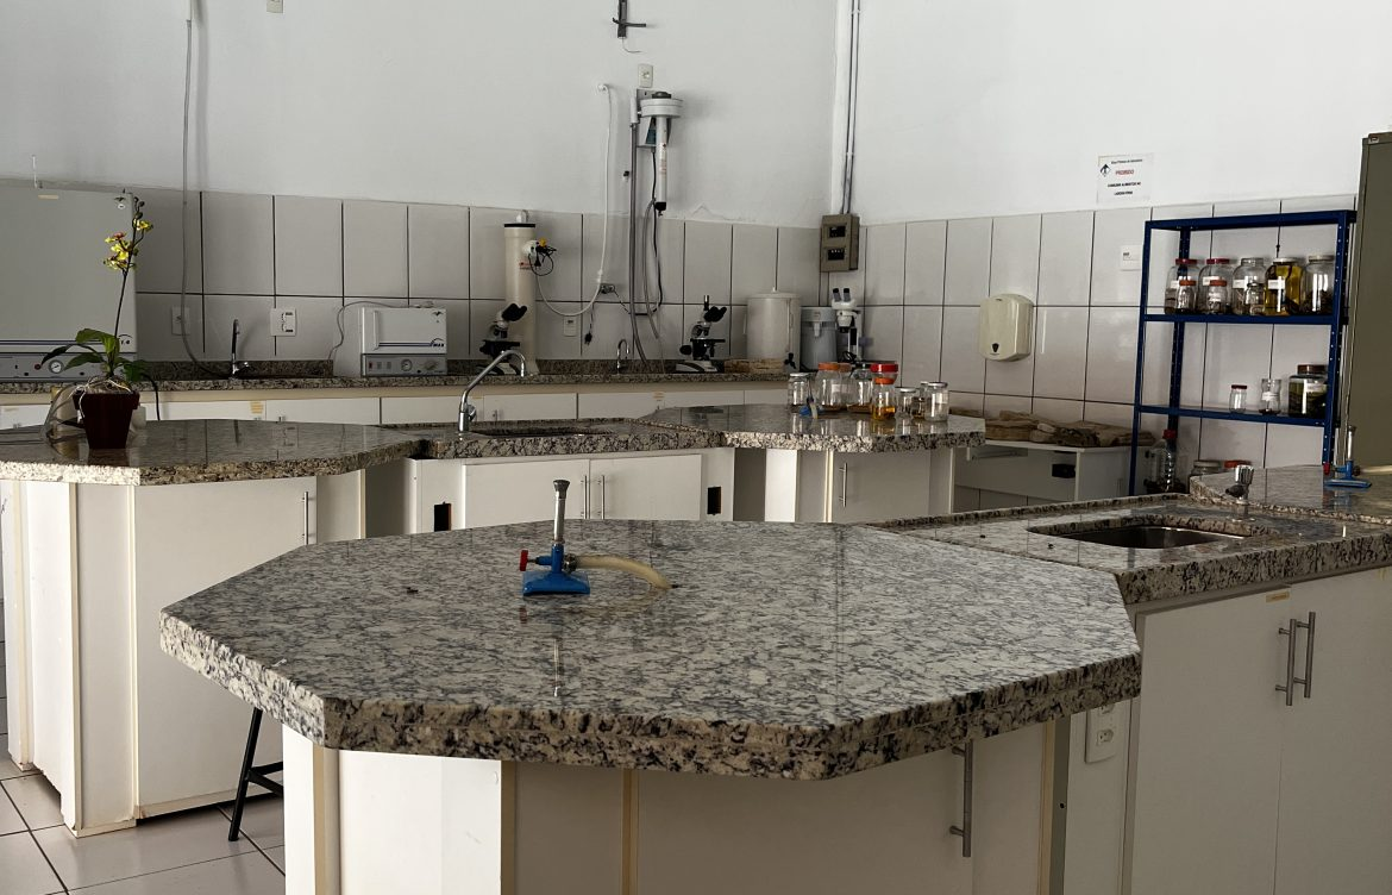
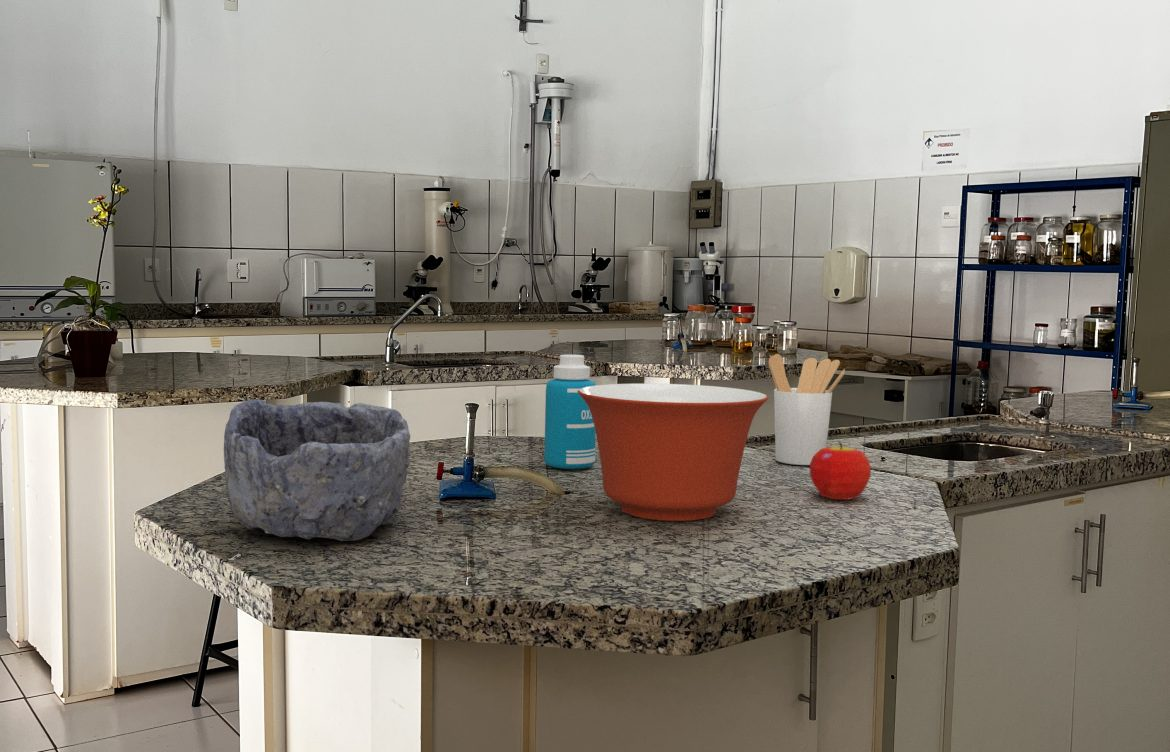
+ mixing bowl [578,383,769,522]
+ fruit [809,441,872,501]
+ bowl [223,398,411,542]
+ utensil holder [768,353,846,466]
+ bottle [543,354,597,470]
